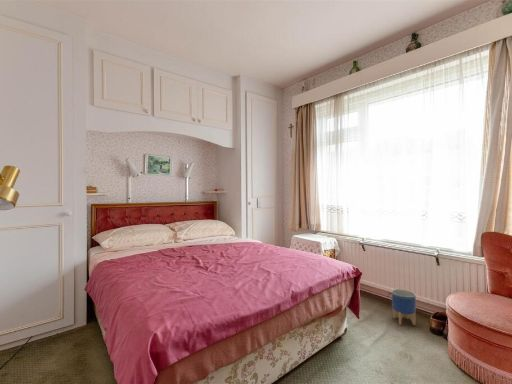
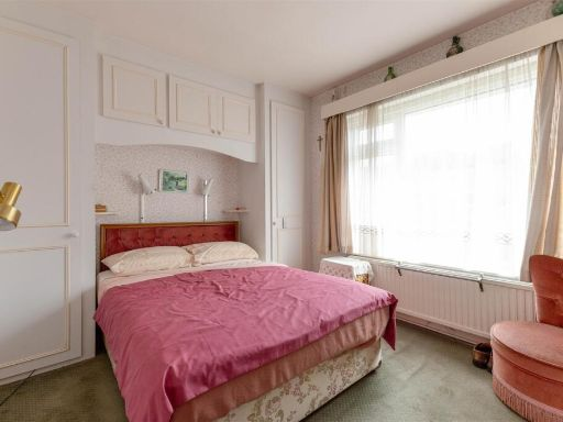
- planter [391,288,417,326]
